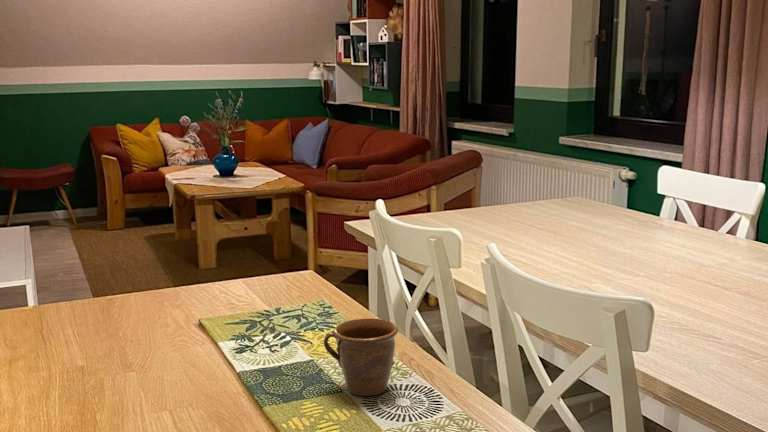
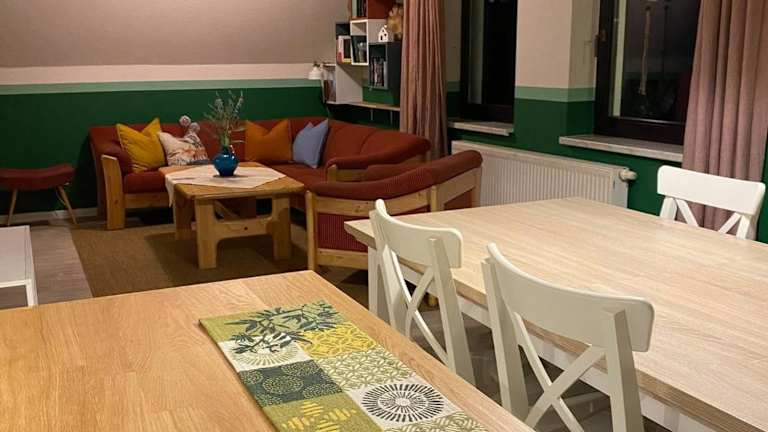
- mug [323,317,399,397]
